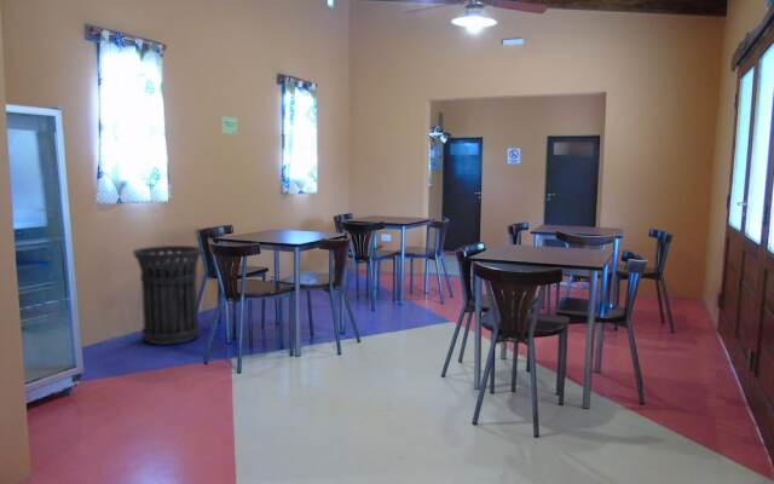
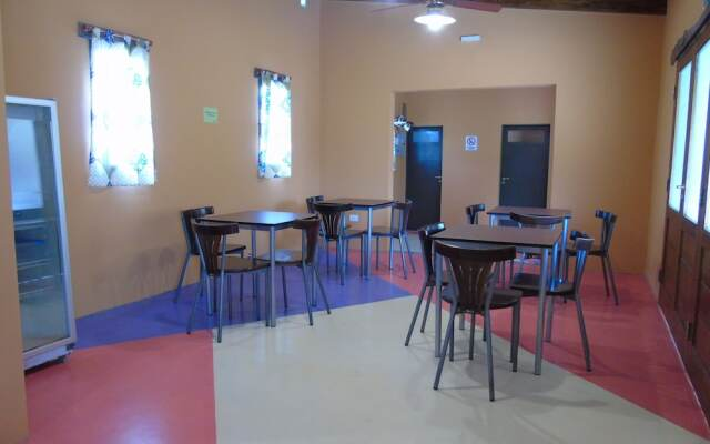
- trash can [132,244,204,346]
